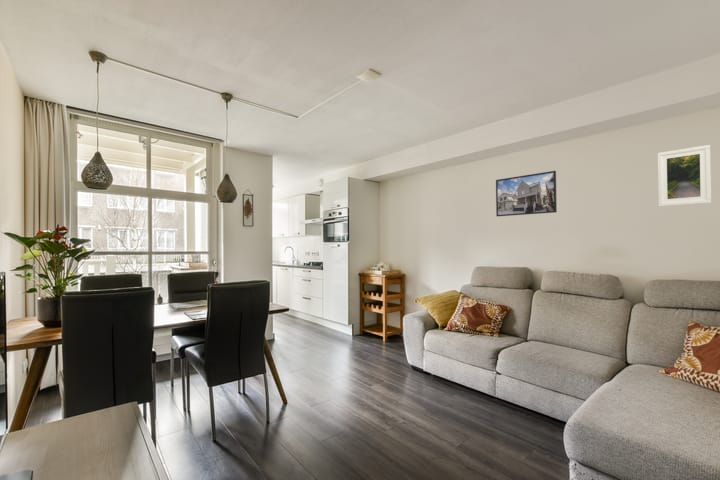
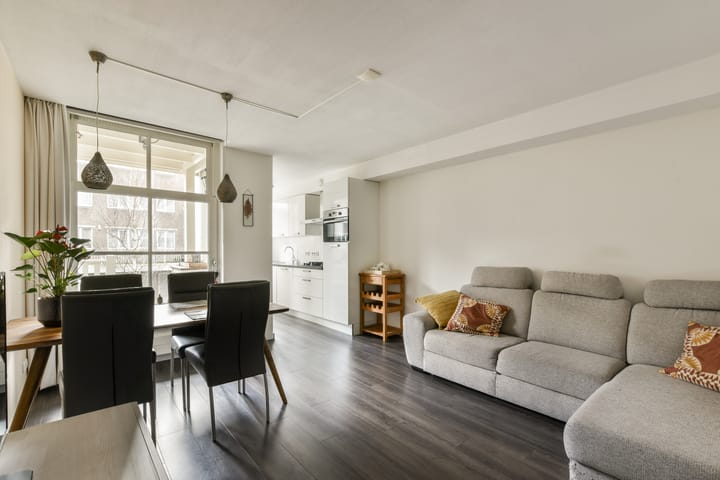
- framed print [657,144,712,208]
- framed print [495,170,558,217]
